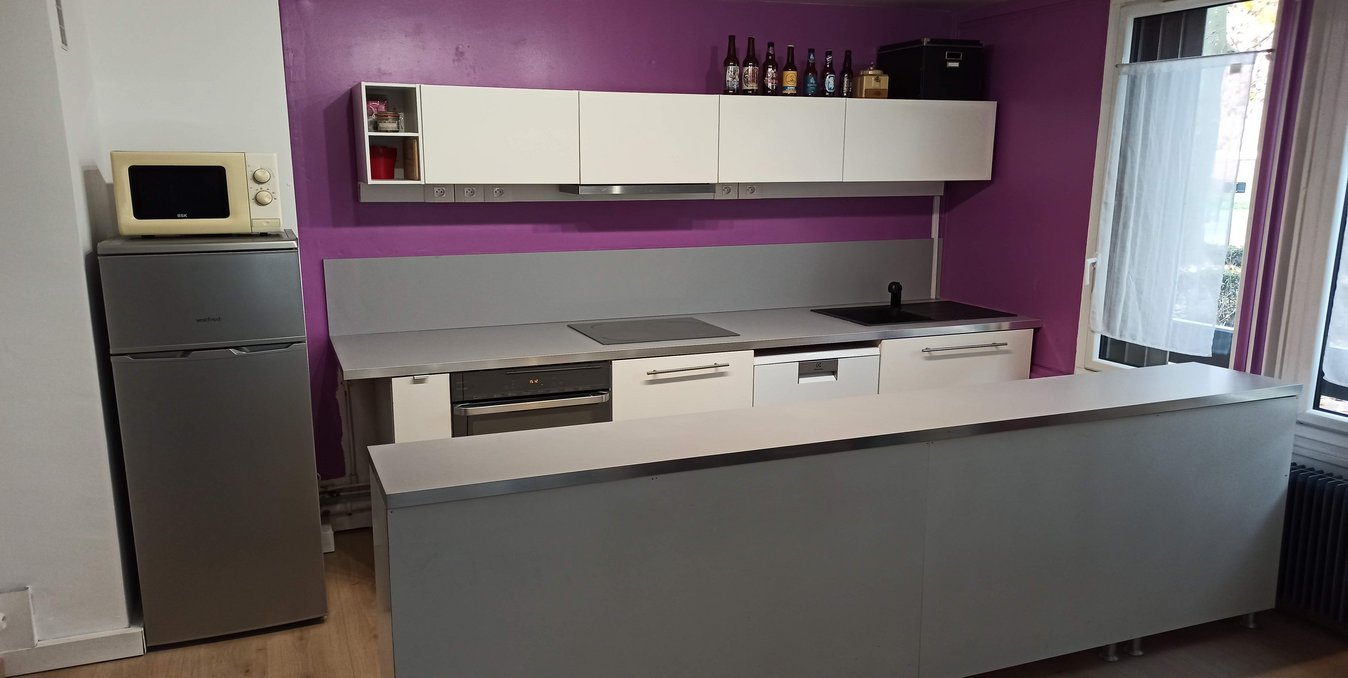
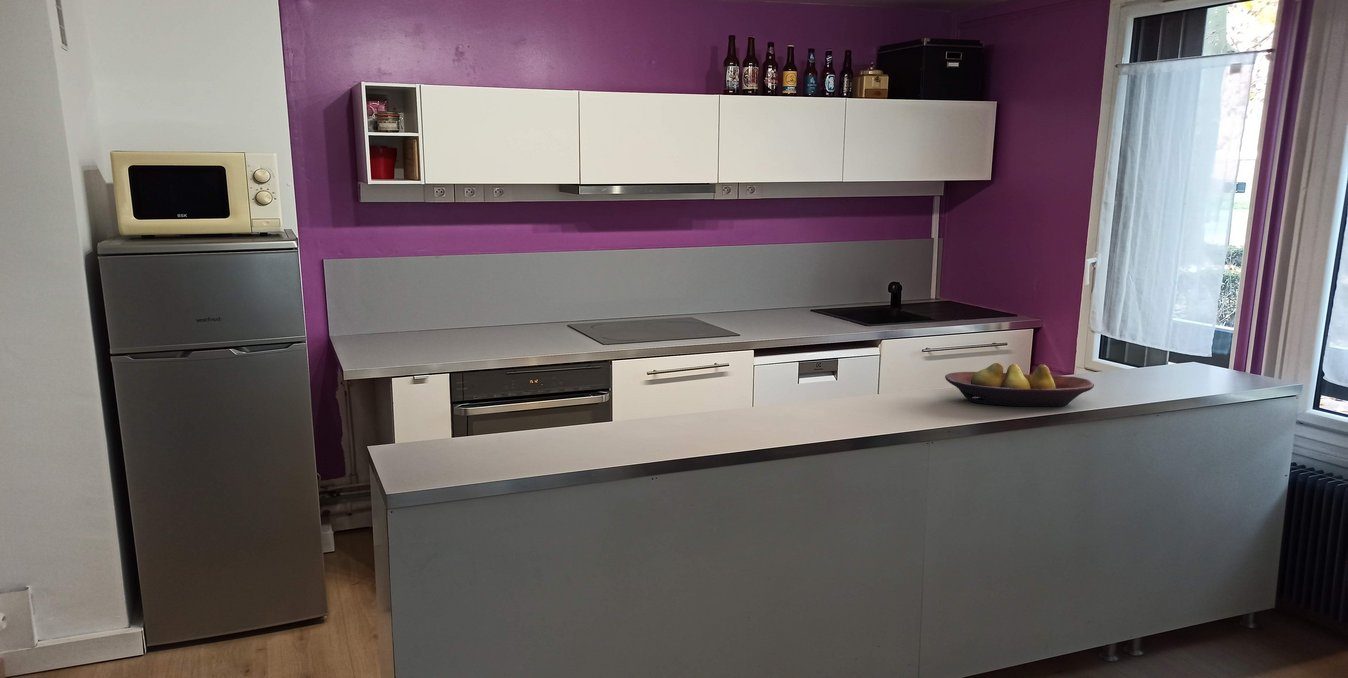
+ fruit bowl [944,362,1095,408]
